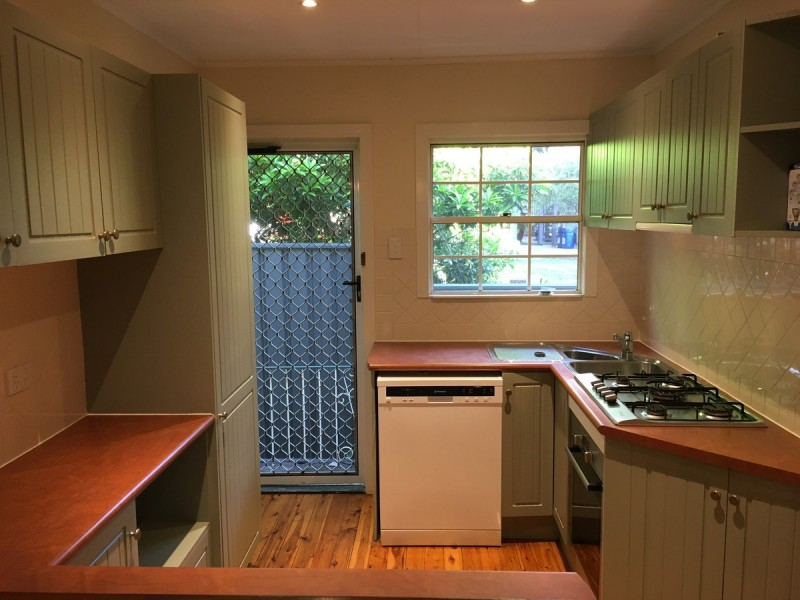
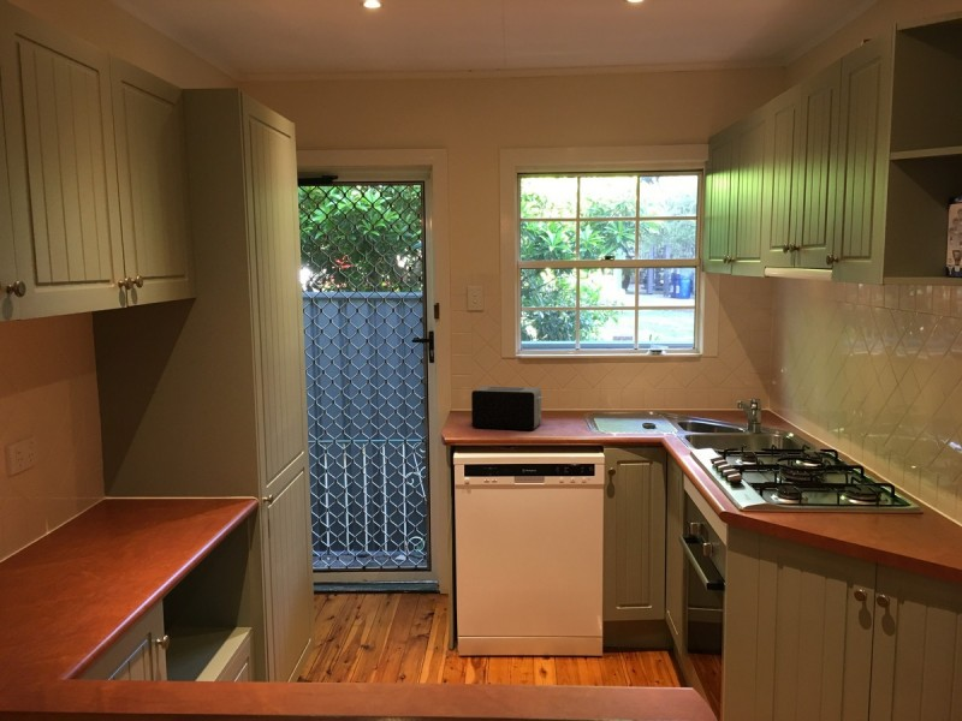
+ toaster [470,385,546,431]
